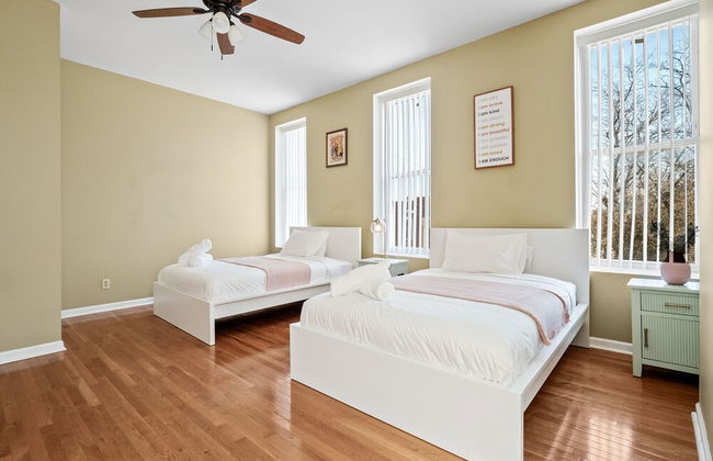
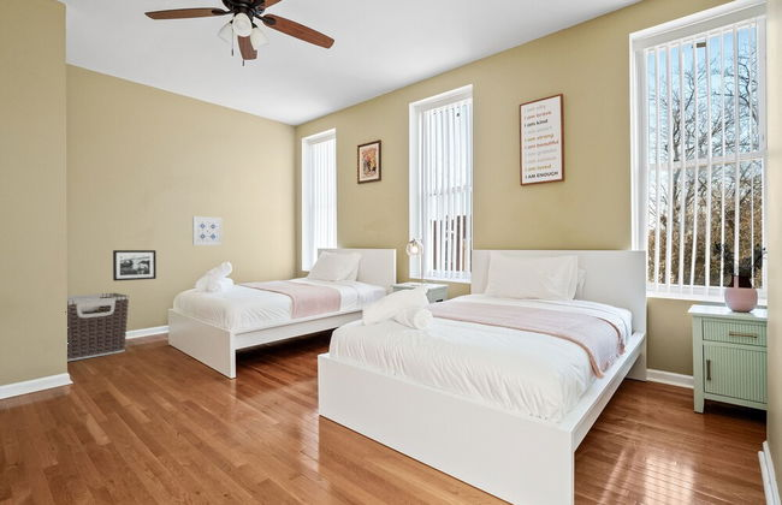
+ wall art [191,215,224,246]
+ picture frame [112,249,158,283]
+ clothes hamper [66,292,130,362]
